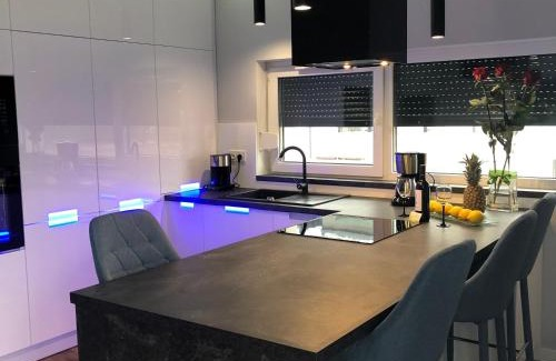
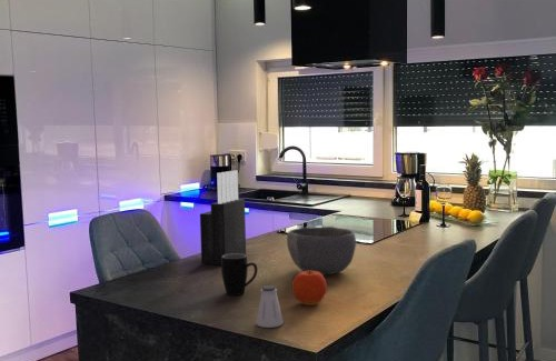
+ saltshaker [255,284,285,329]
+ mug [220,253,259,297]
+ fruit [291,271,328,307]
+ knife block [199,169,247,265]
+ bowl [286,225,357,277]
